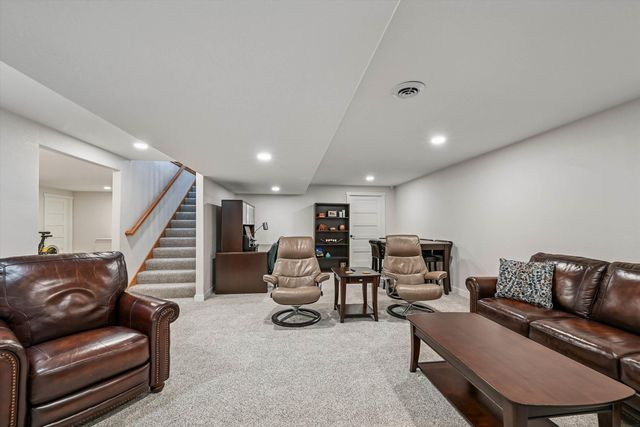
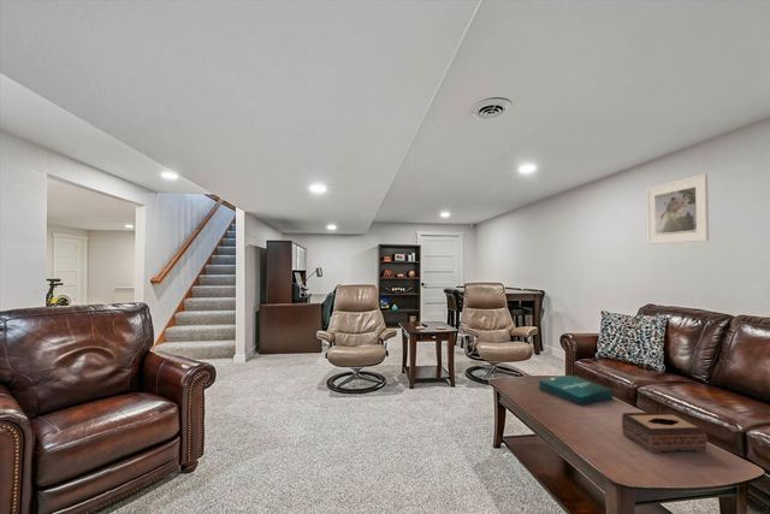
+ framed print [645,173,710,246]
+ pizza box [538,374,614,407]
+ tissue box [621,410,707,454]
